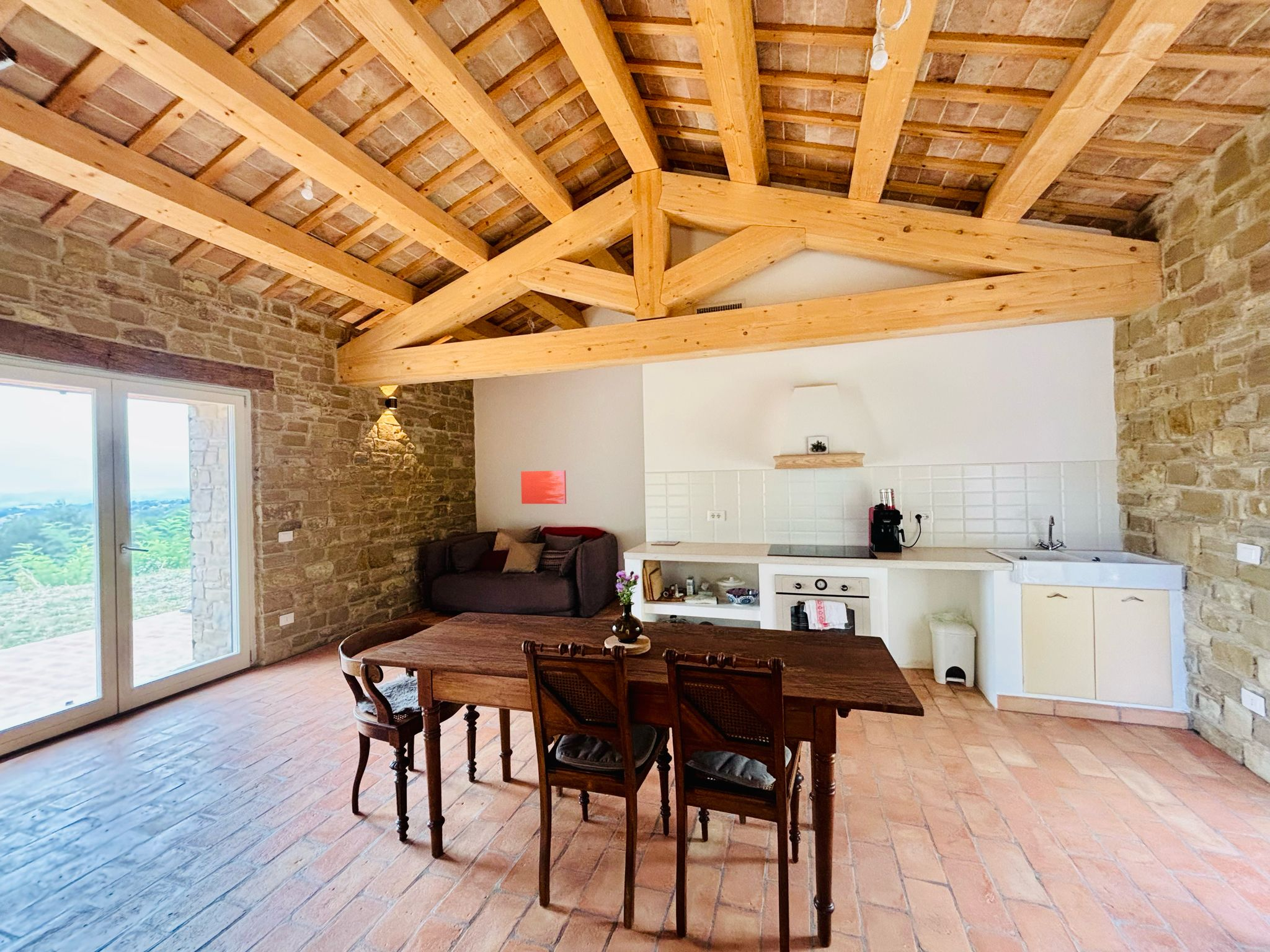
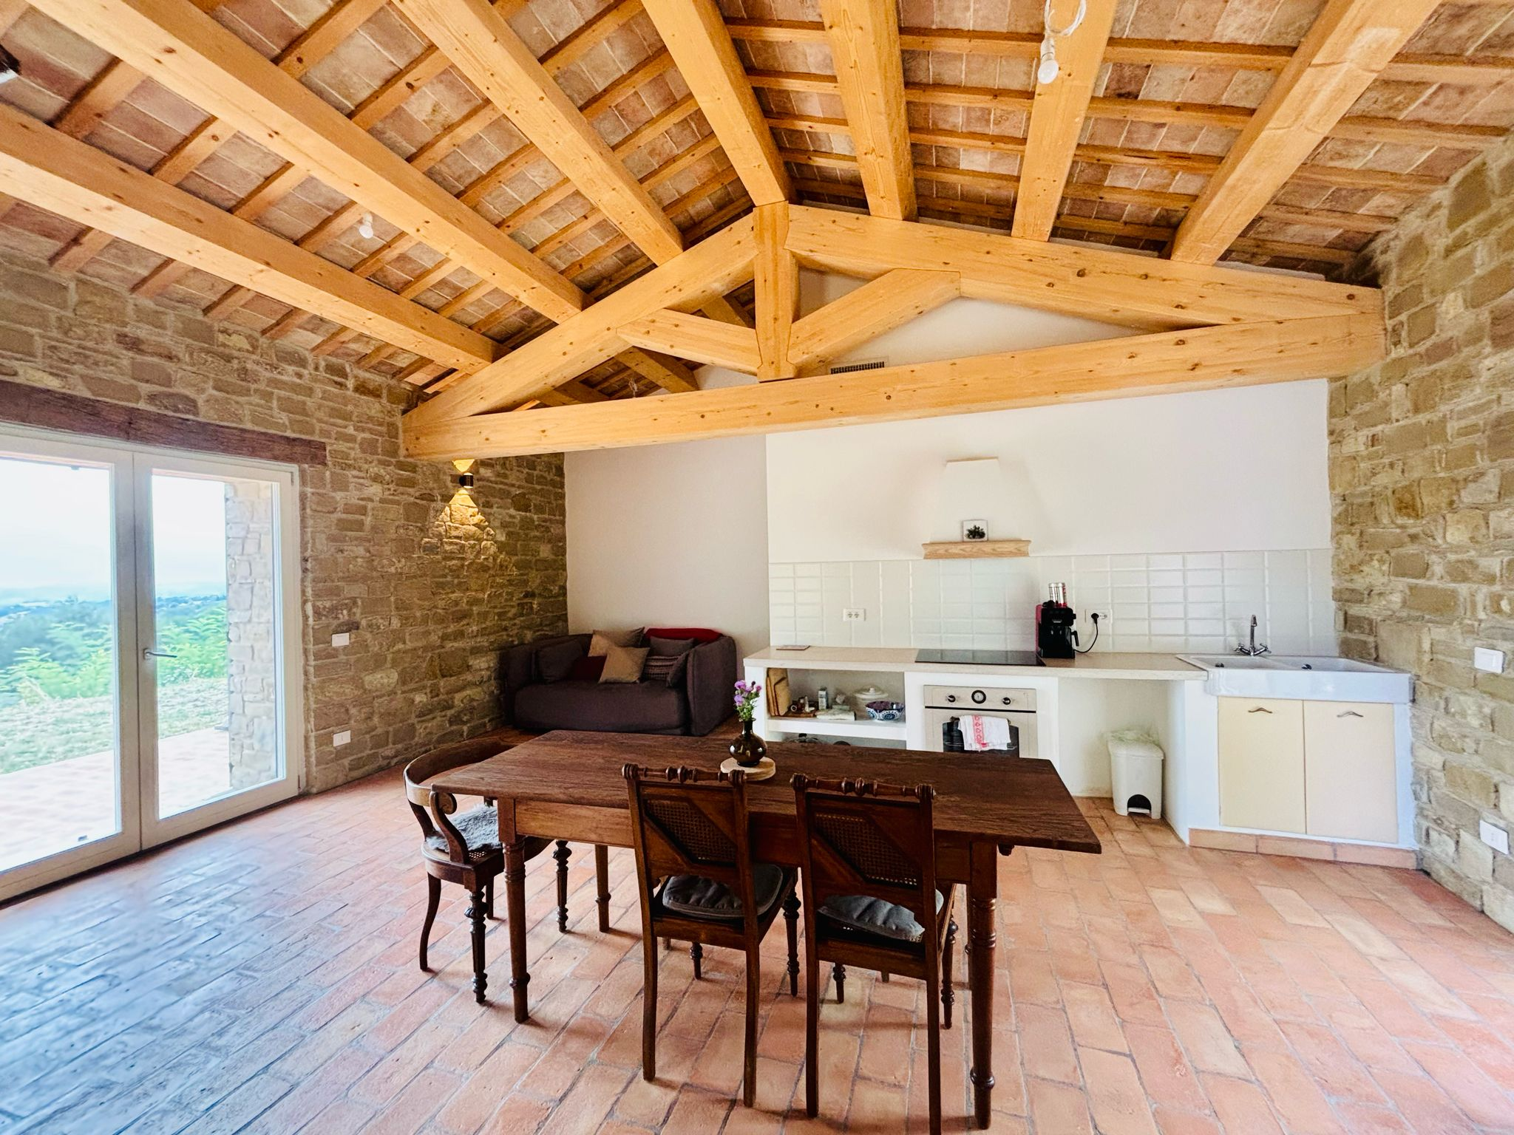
- wall art [520,470,567,505]
